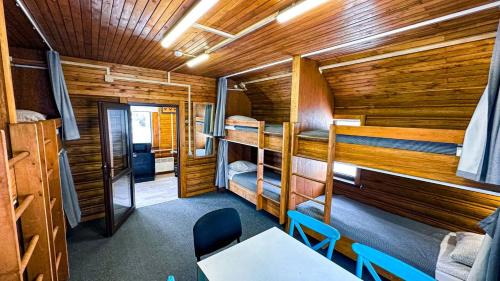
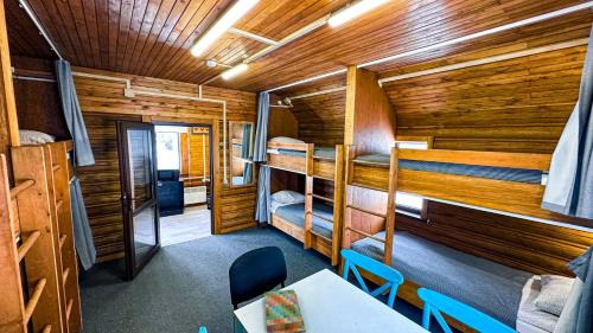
+ board game [263,288,307,333]
